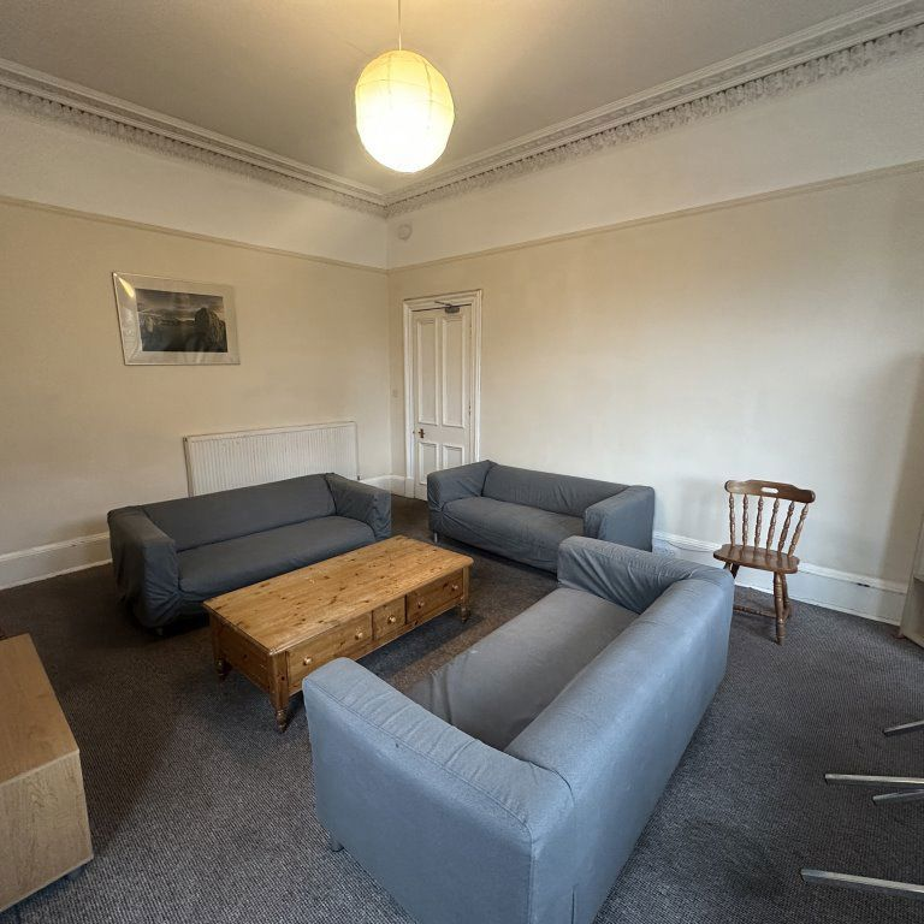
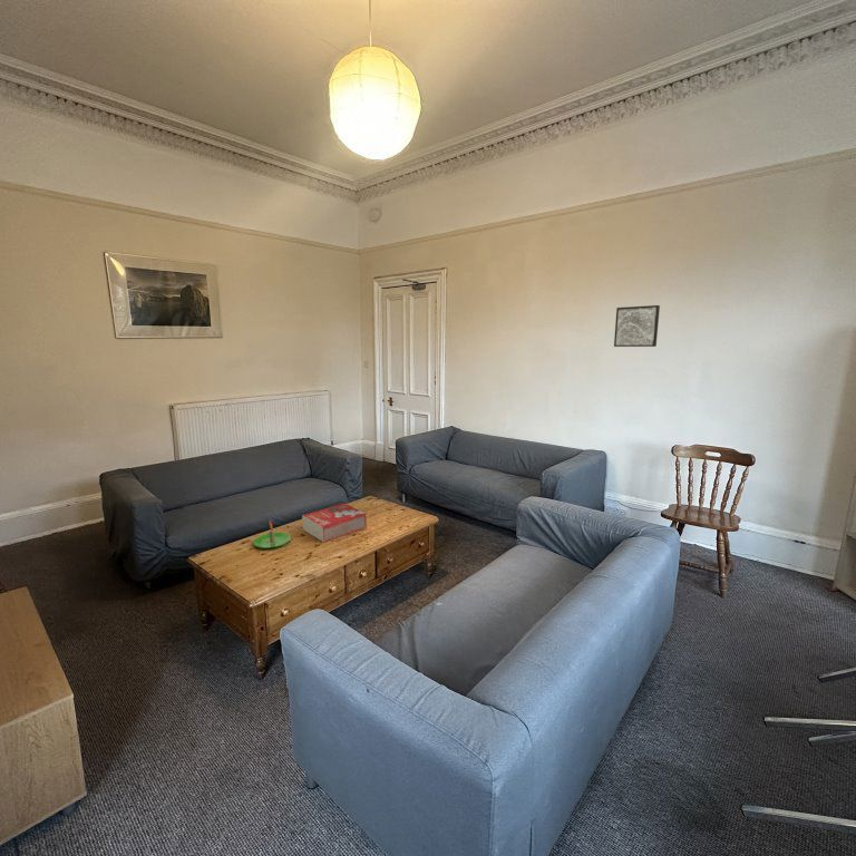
+ wall art [613,304,661,348]
+ candle [252,519,292,548]
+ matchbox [301,503,368,543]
